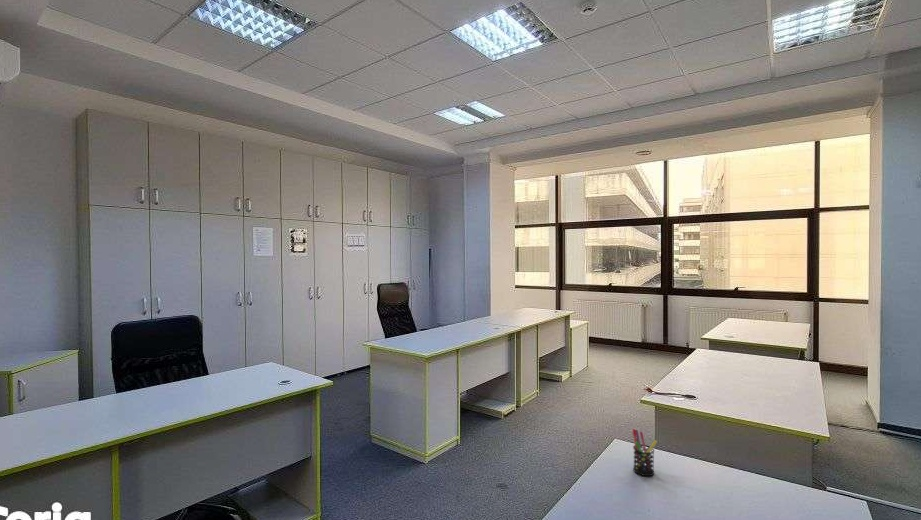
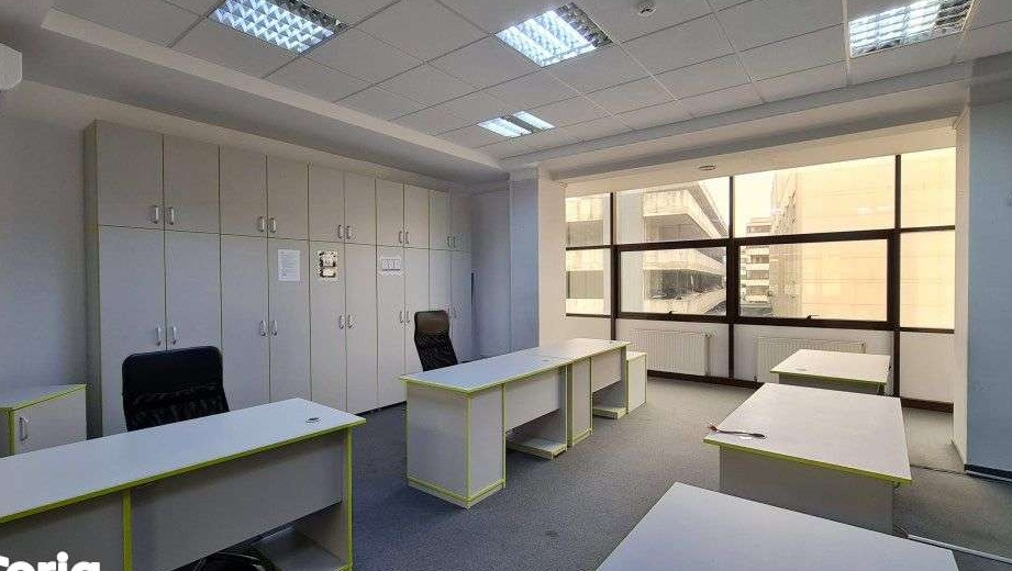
- pen holder [632,428,658,477]
